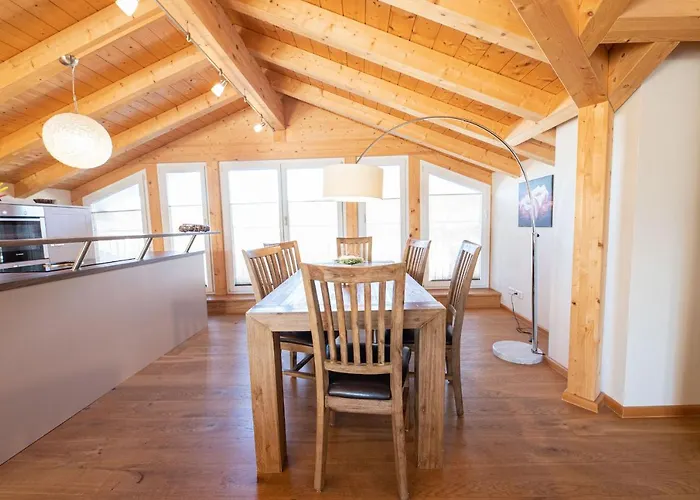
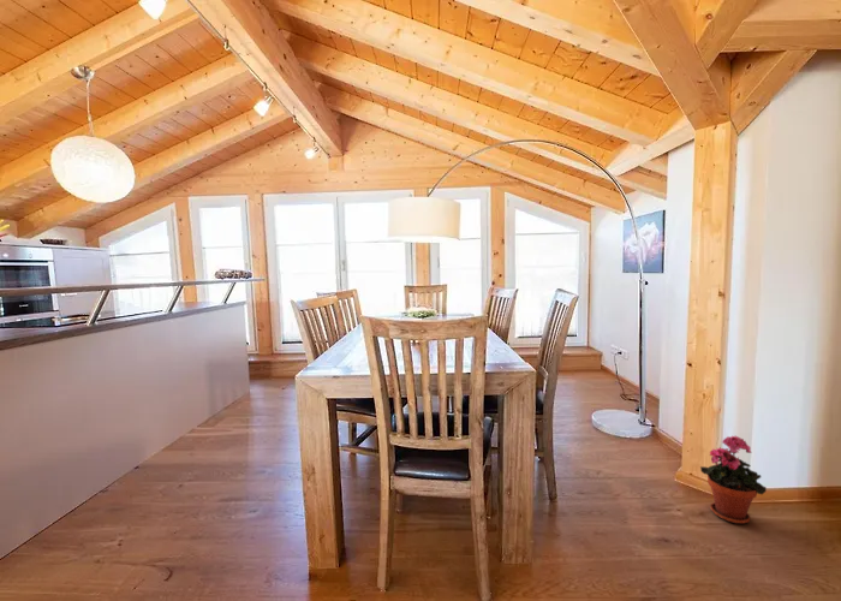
+ potted plant [699,435,768,525]
